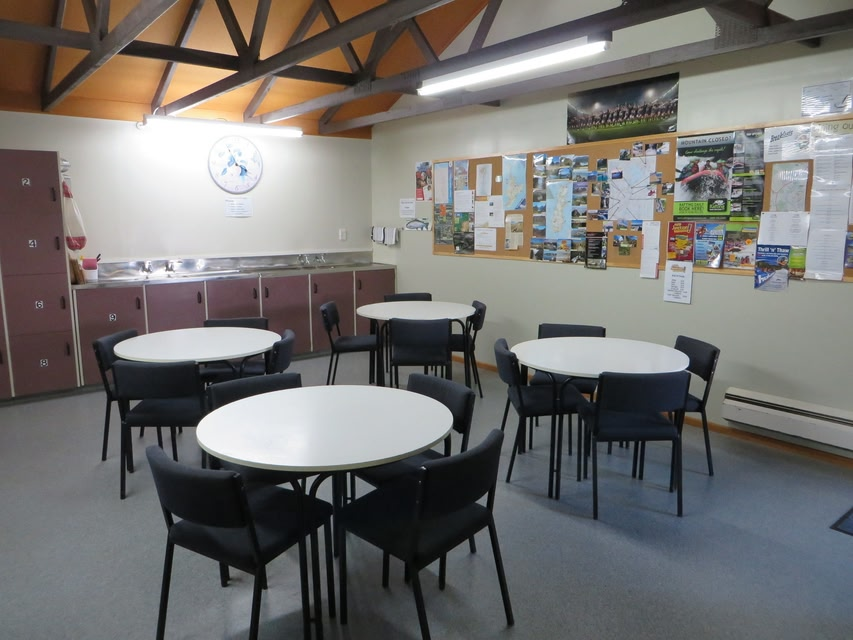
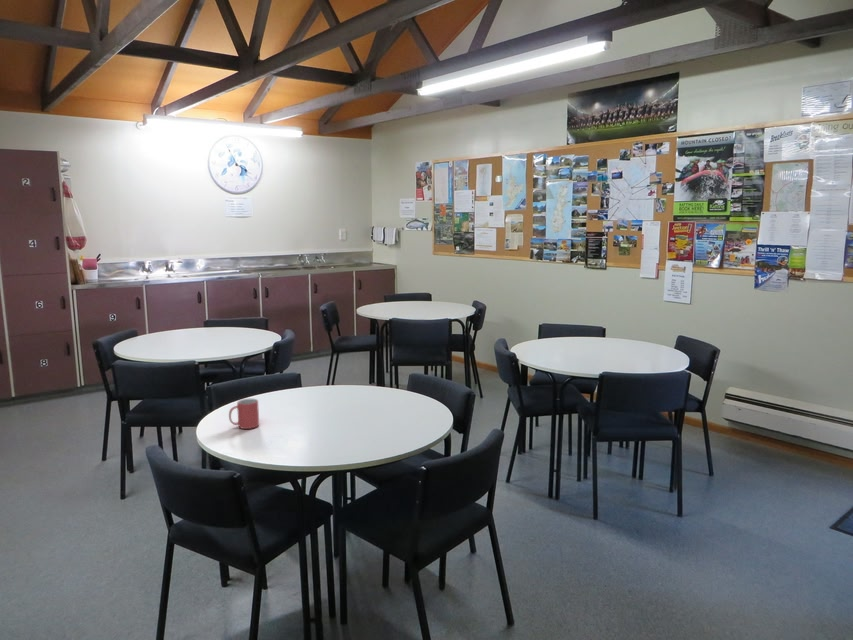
+ mug [228,398,260,430]
